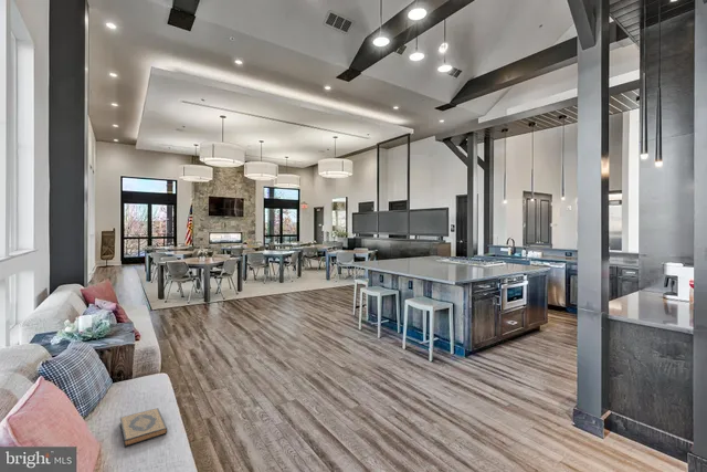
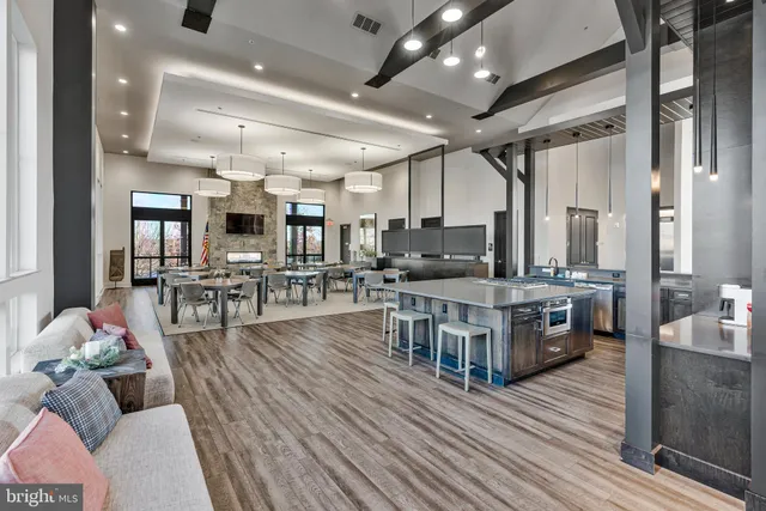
- hardback book [119,407,168,448]
